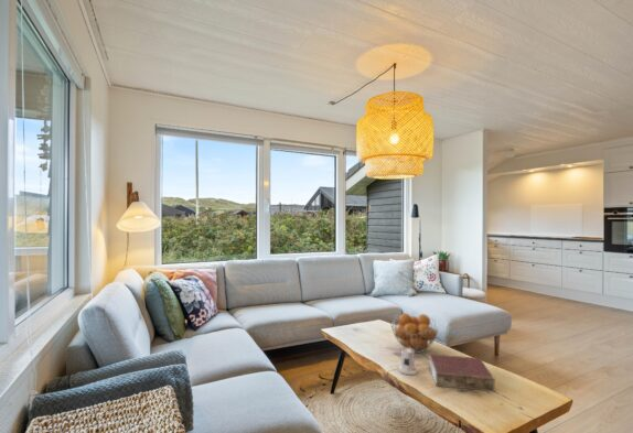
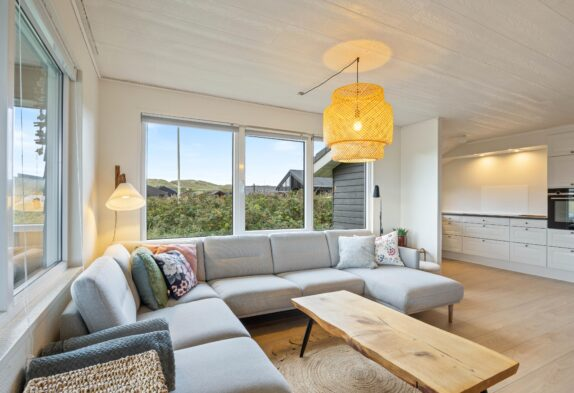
- candle [397,347,418,376]
- fruit basket [390,313,440,354]
- book [429,353,496,392]
